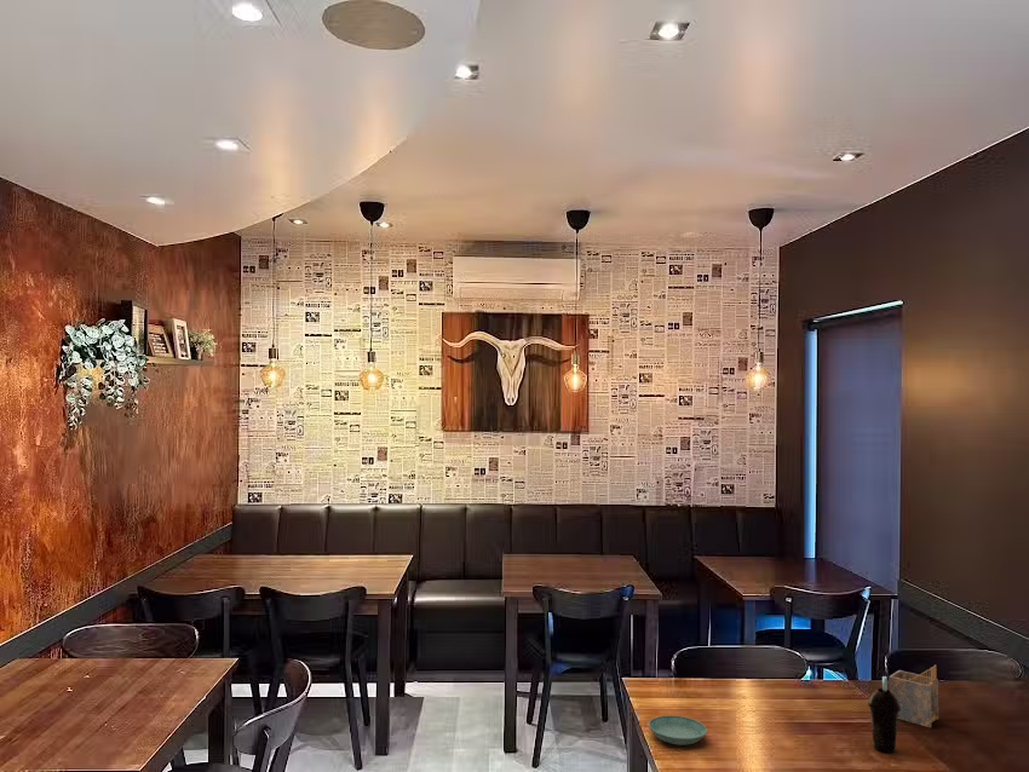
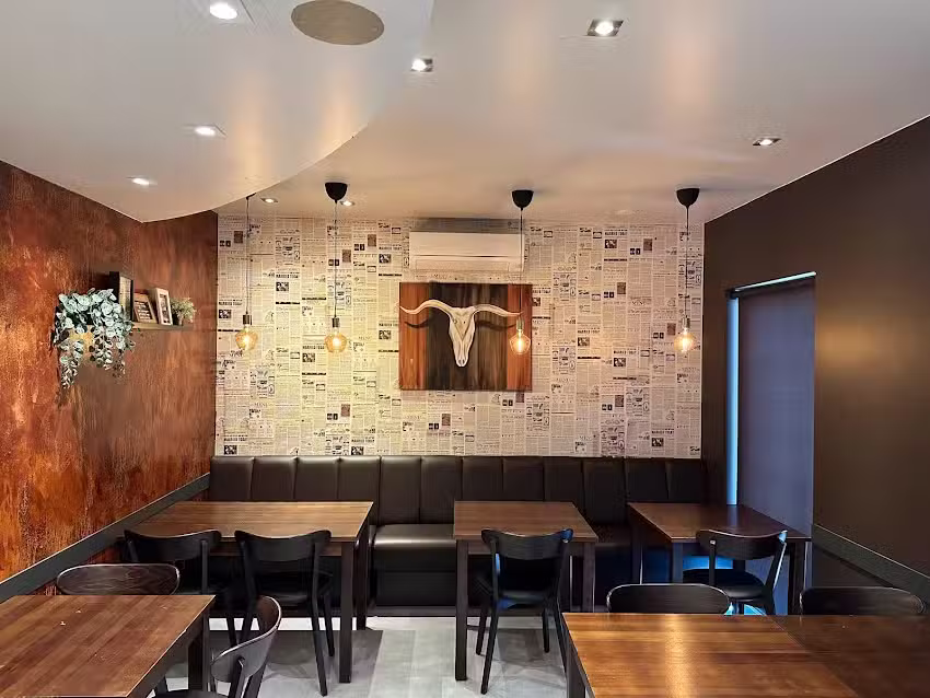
- cup [867,675,901,754]
- napkin holder [887,664,939,728]
- saucer [648,714,708,747]
